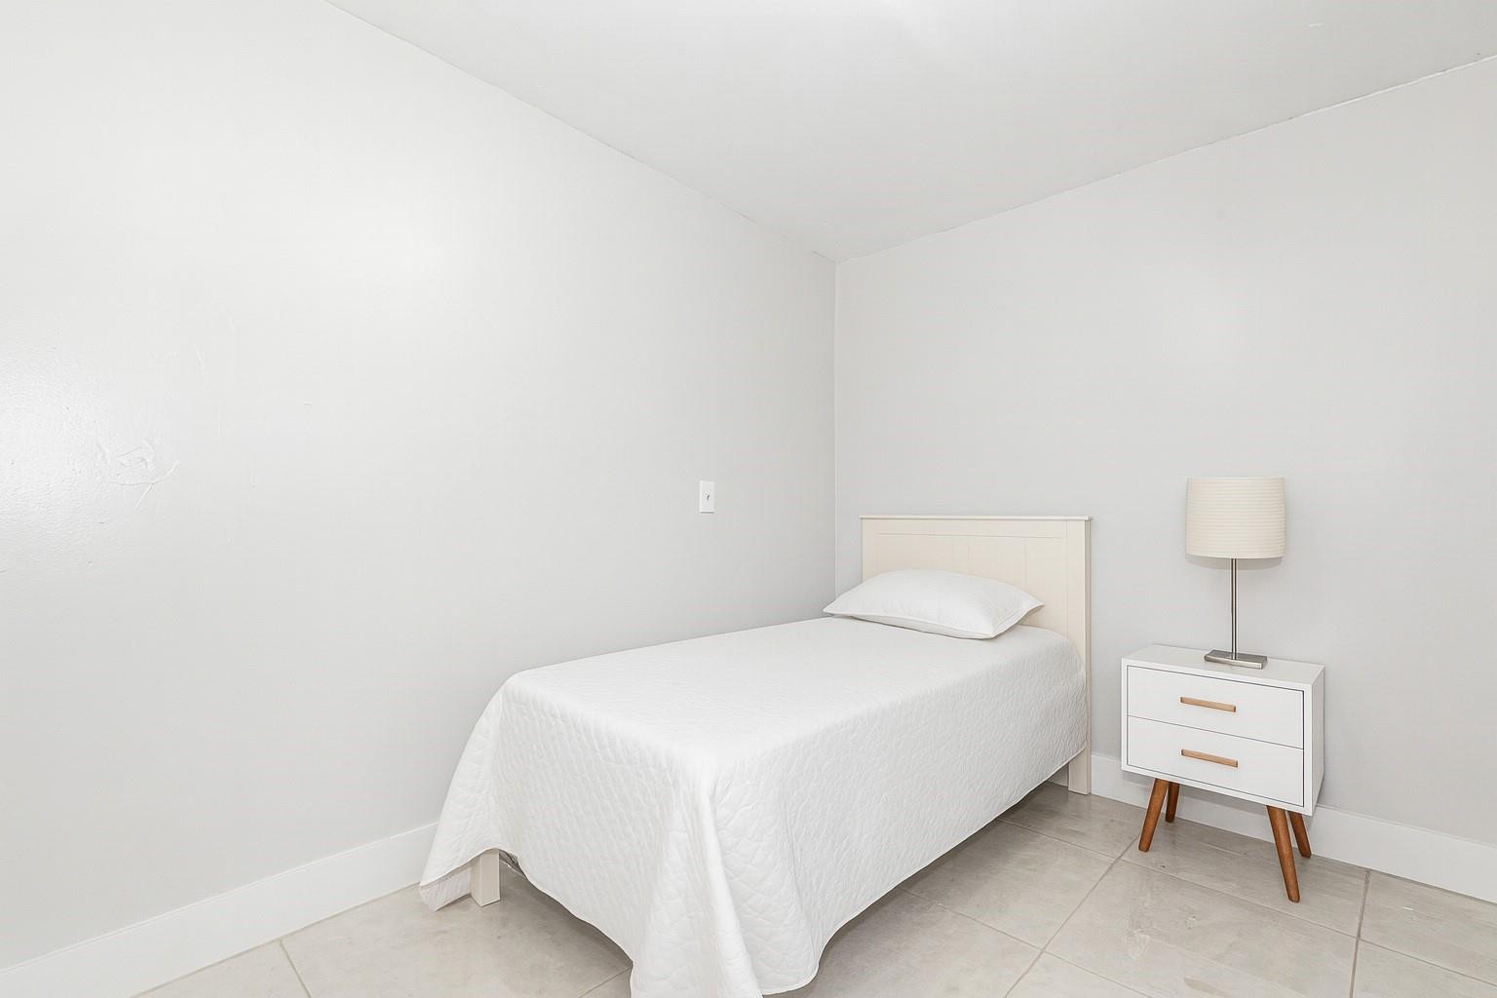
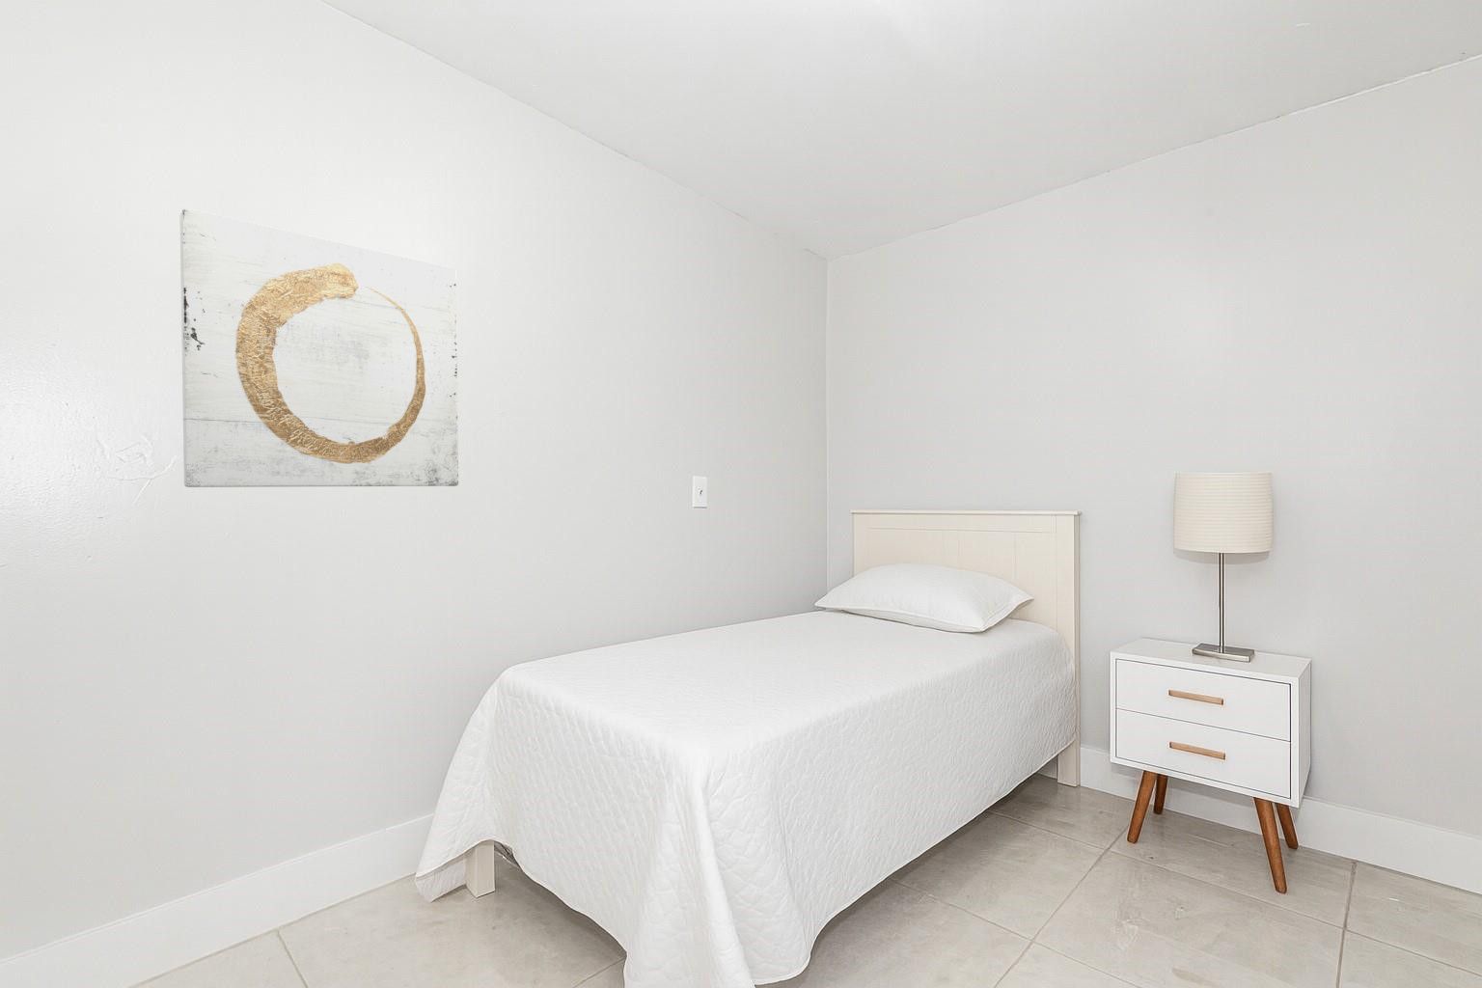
+ wall art [179,207,459,488]
